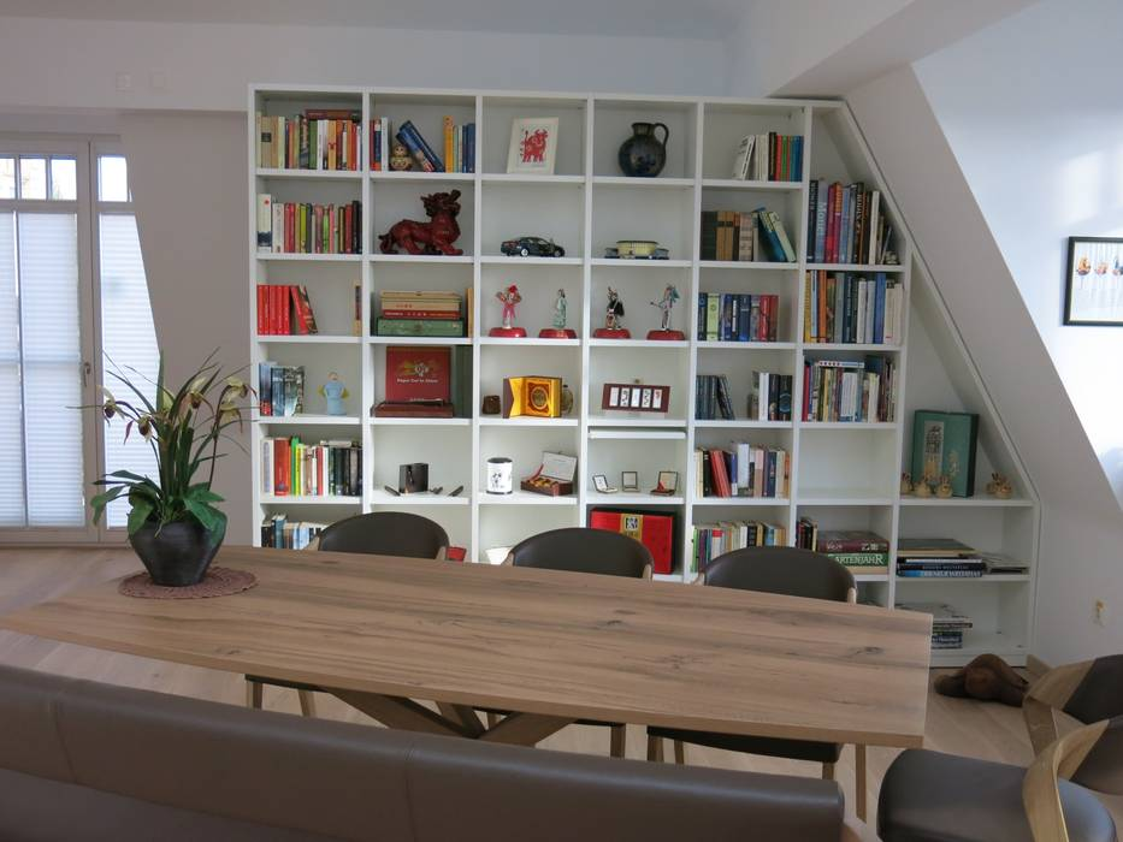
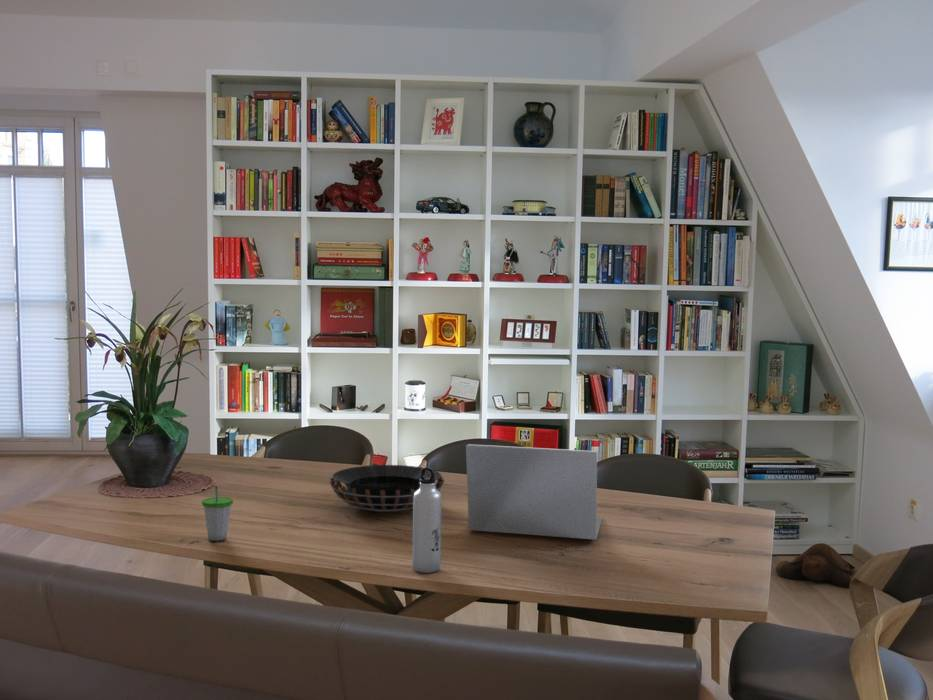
+ cup [201,485,234,542]
+ laptop [465,443,603,541]
+ water bottle [412,466,443,574]
+ decorative bowl [329,464,445,513]
